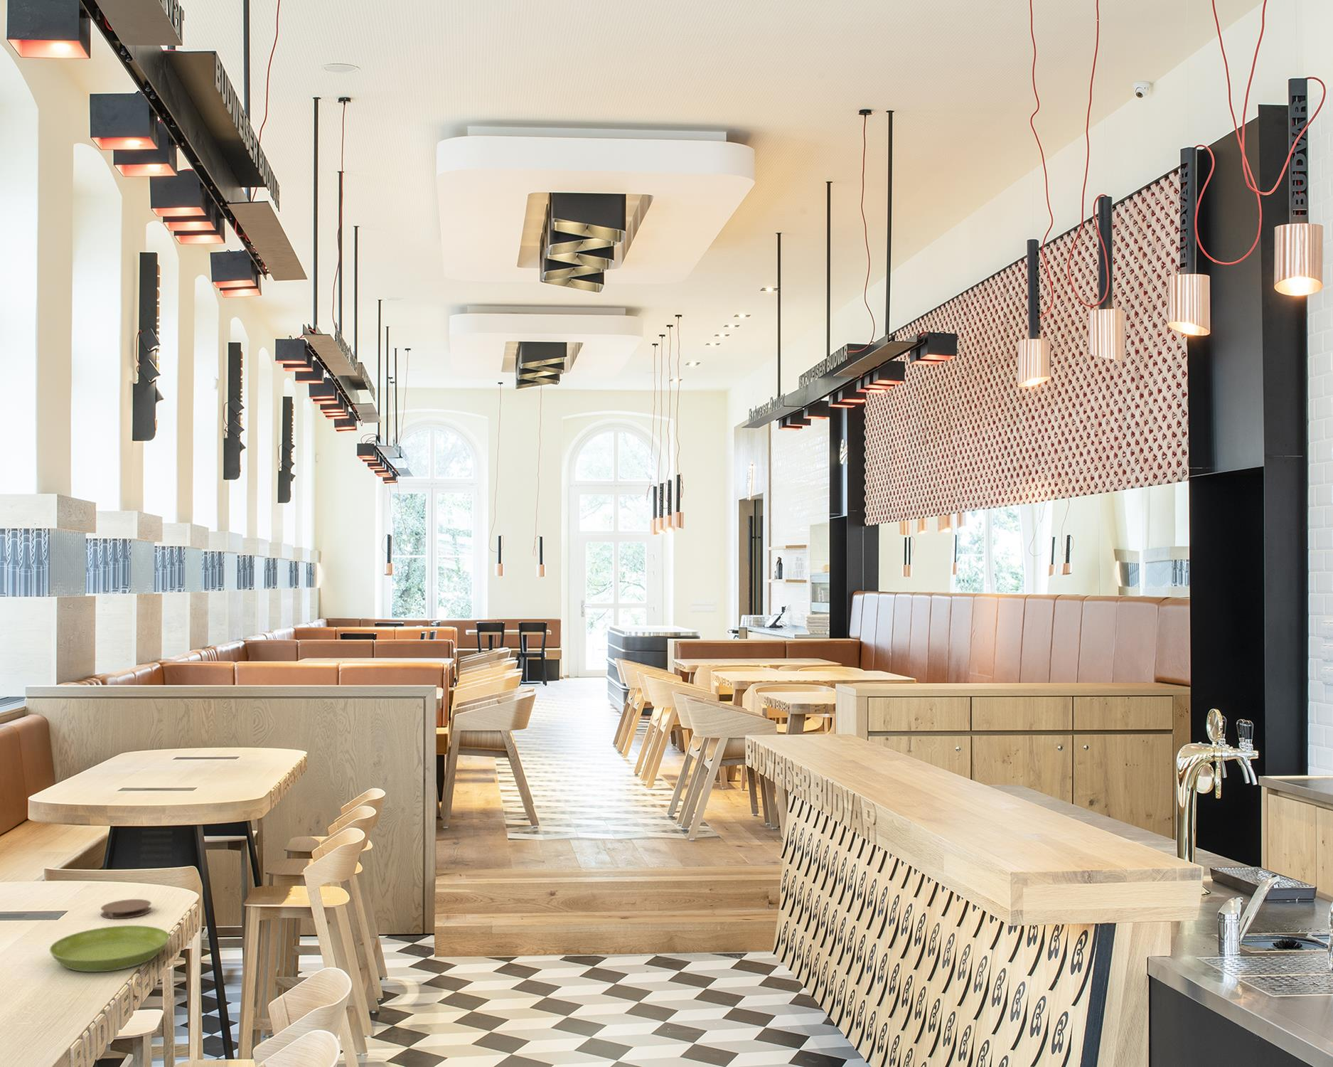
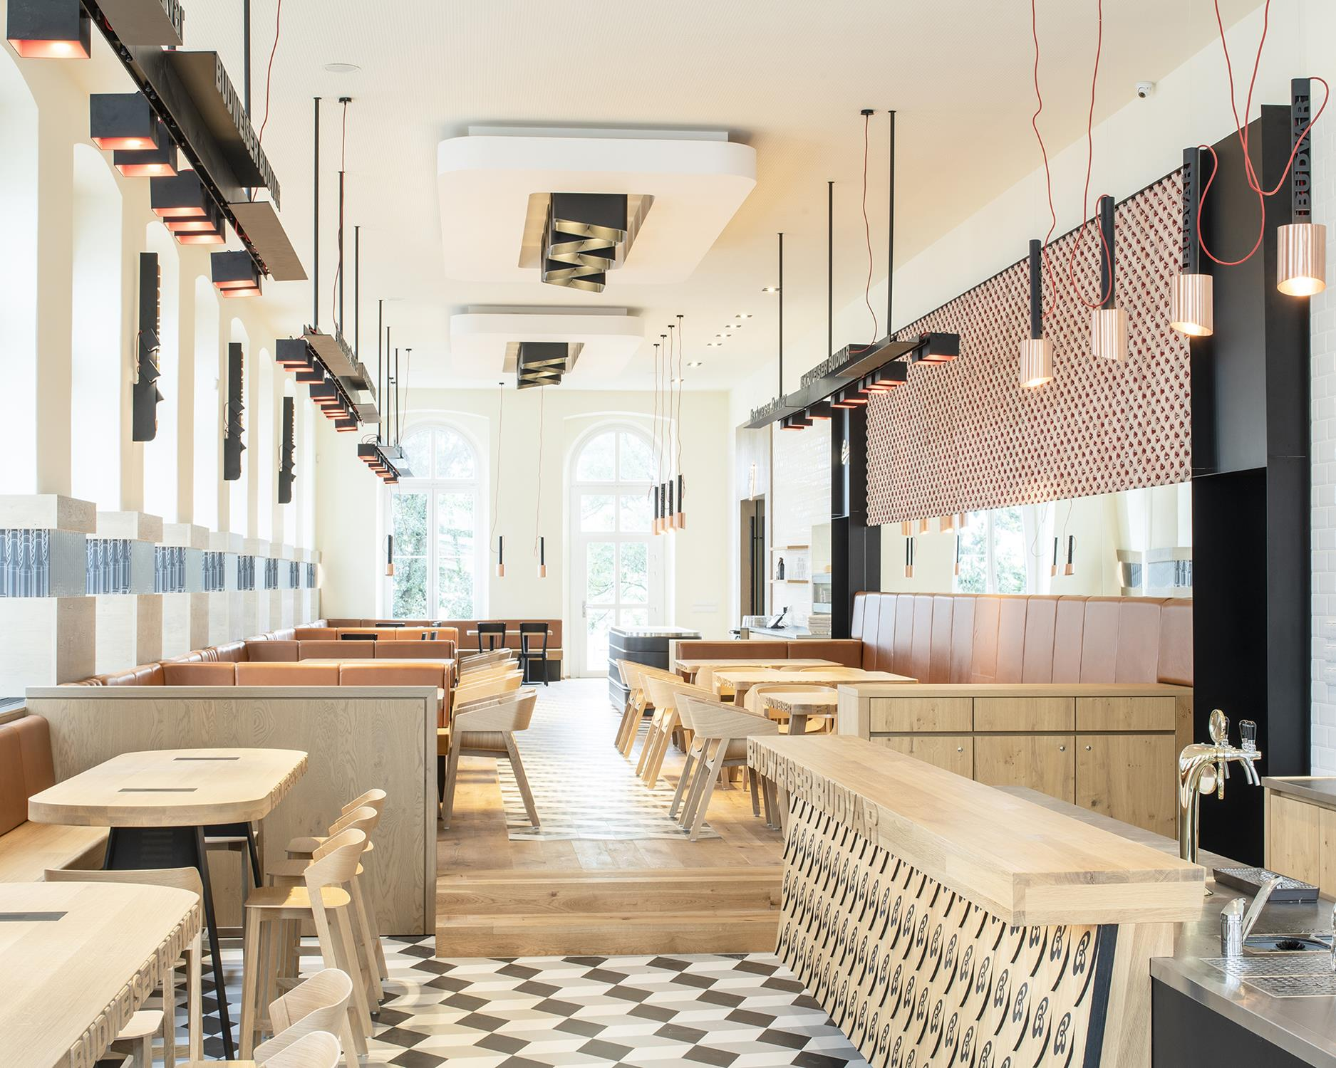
- coaster [100,898,152,920]
- saucer [49,924,170,972]
